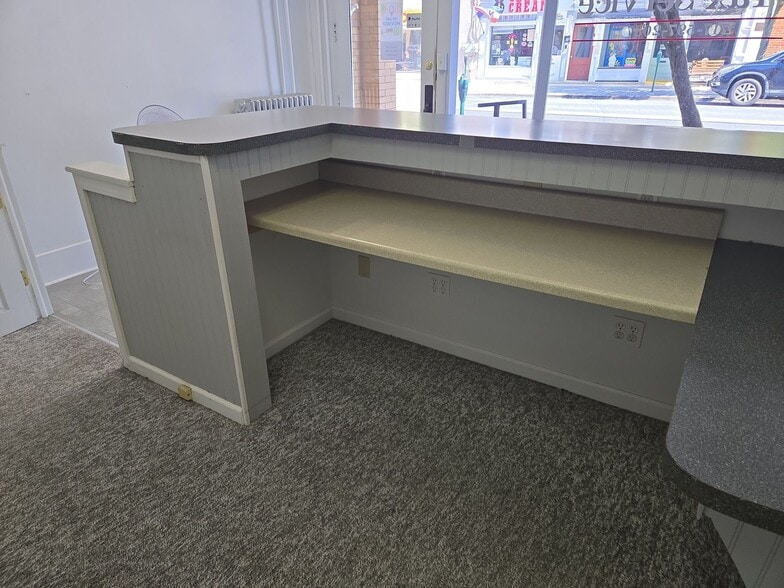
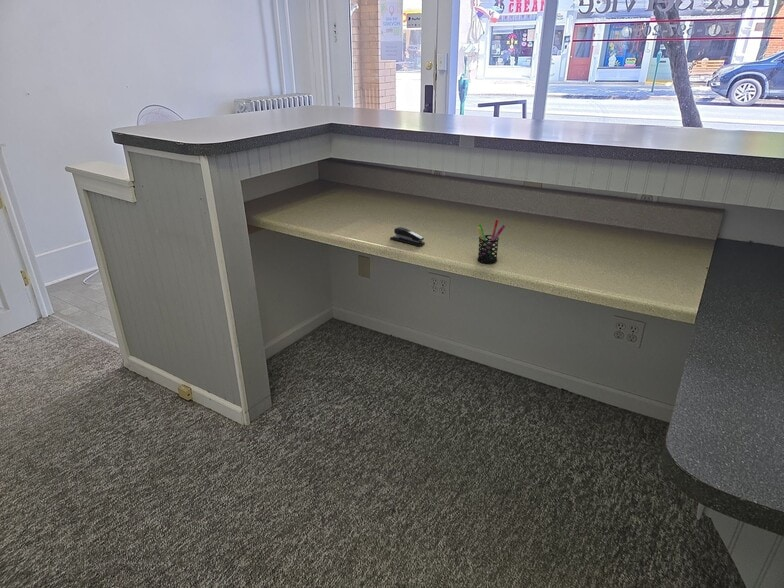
+ stapler [389,226,426,247]
+ pen holder [477,218,506,264]
